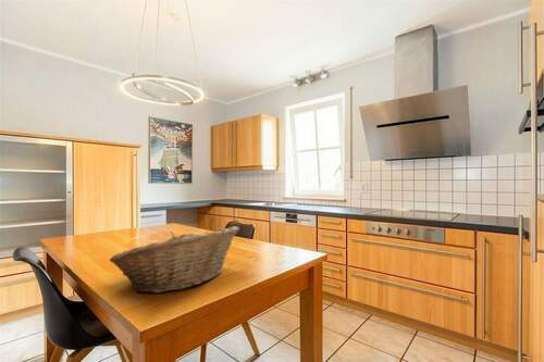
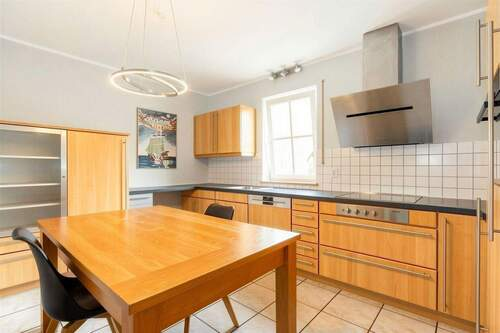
- fruit basket [109,225,240,294]
